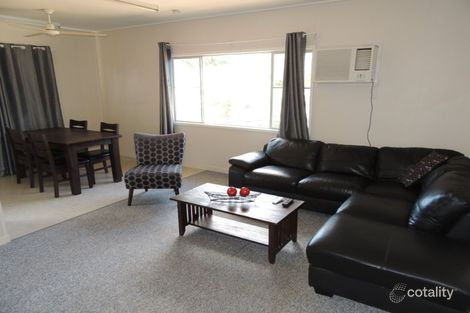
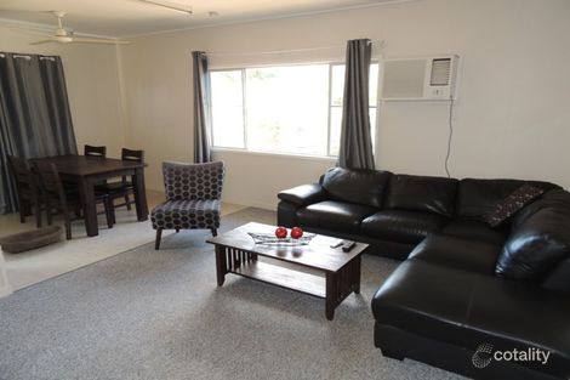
+ basket [0,223,65,254]
